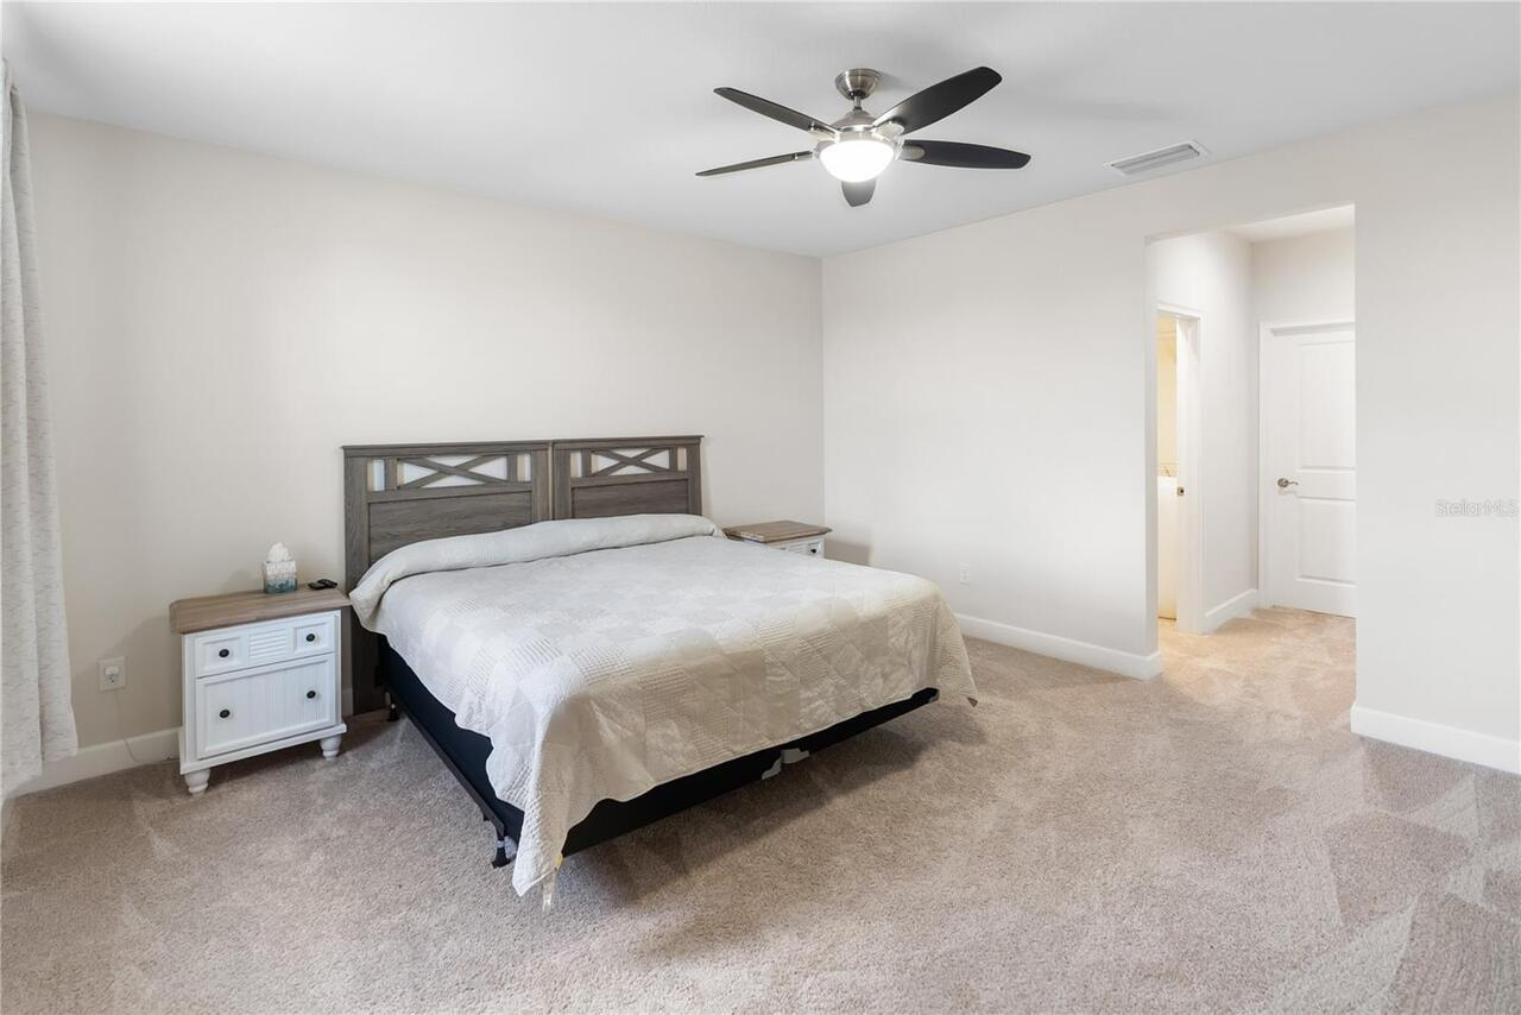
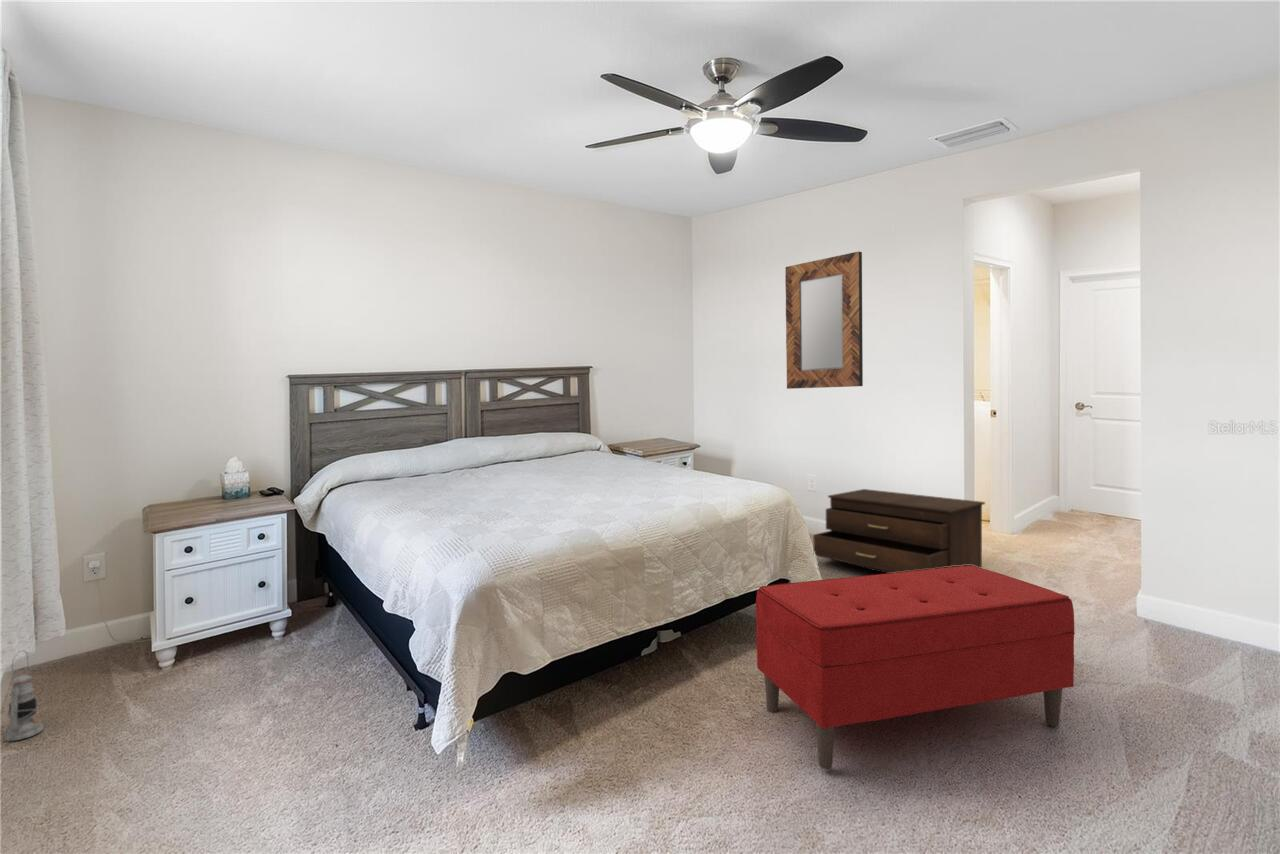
+ drawer [812,488,986,574]
+ lantern [3,650,45,742]
+ home mirror [784,250,864,390]
+ bench [755,565,1076,770]
